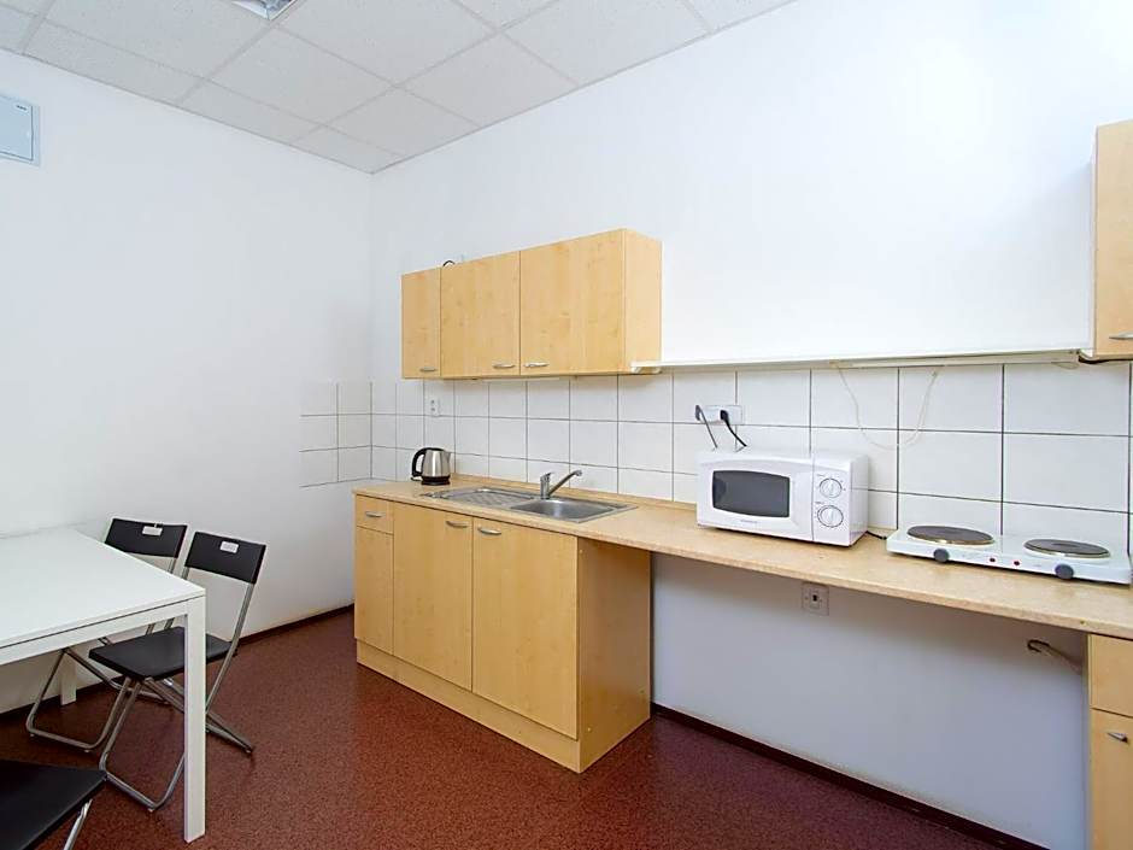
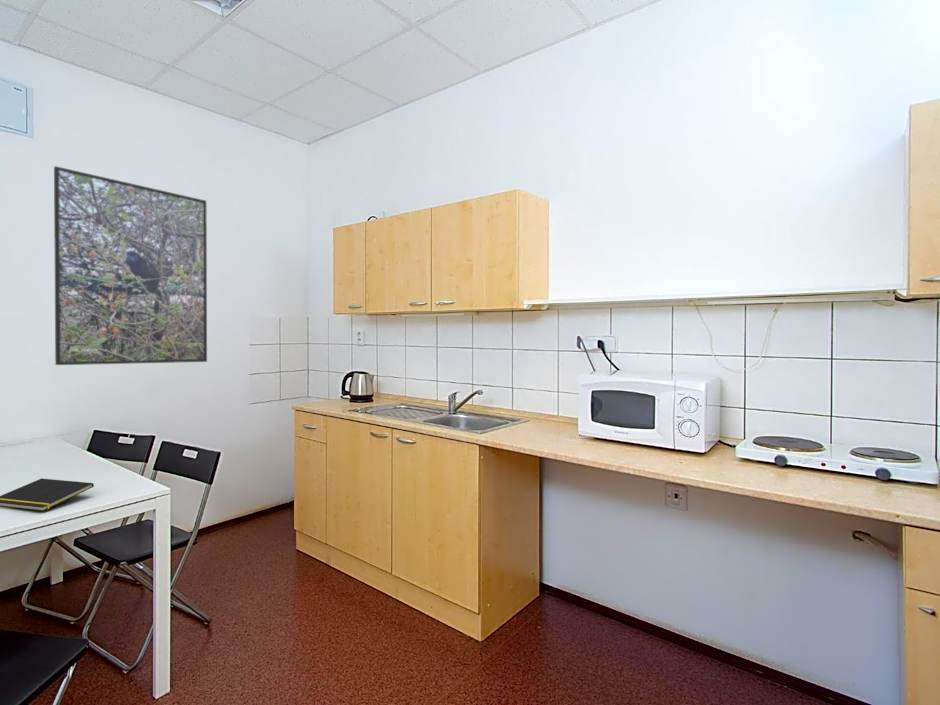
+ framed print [53,165,208,366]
+ notepad [0,478,95,512]
